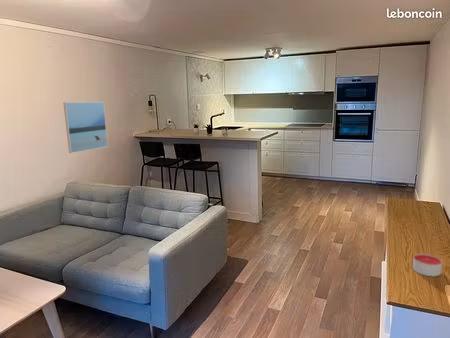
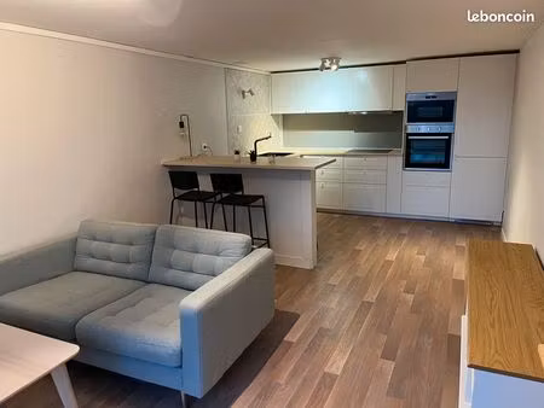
- candle [412,253,443,277]
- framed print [63,101,109,154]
